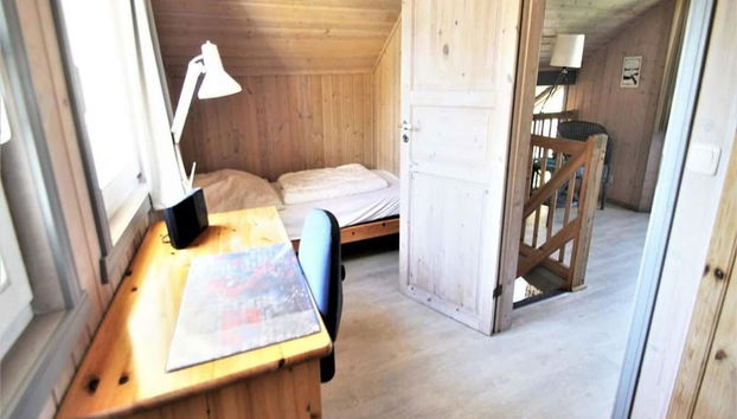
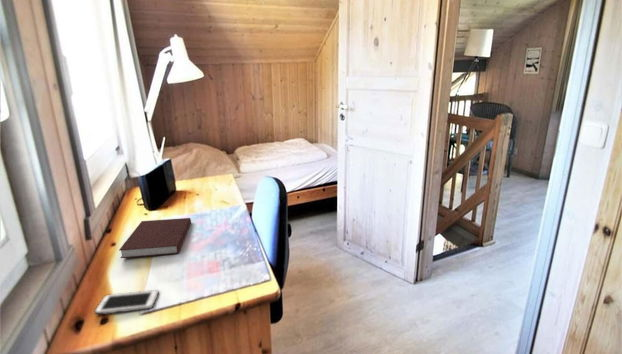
+ cell phone [93,289,160,315]
+ notebook [118,217,192,259]
